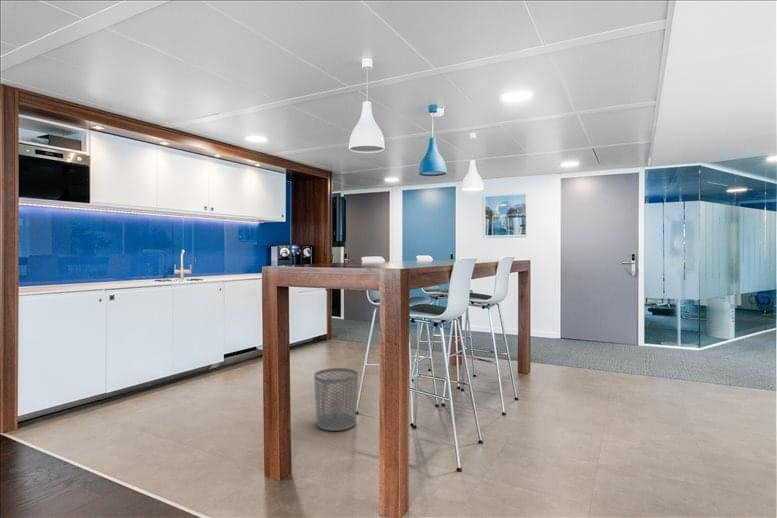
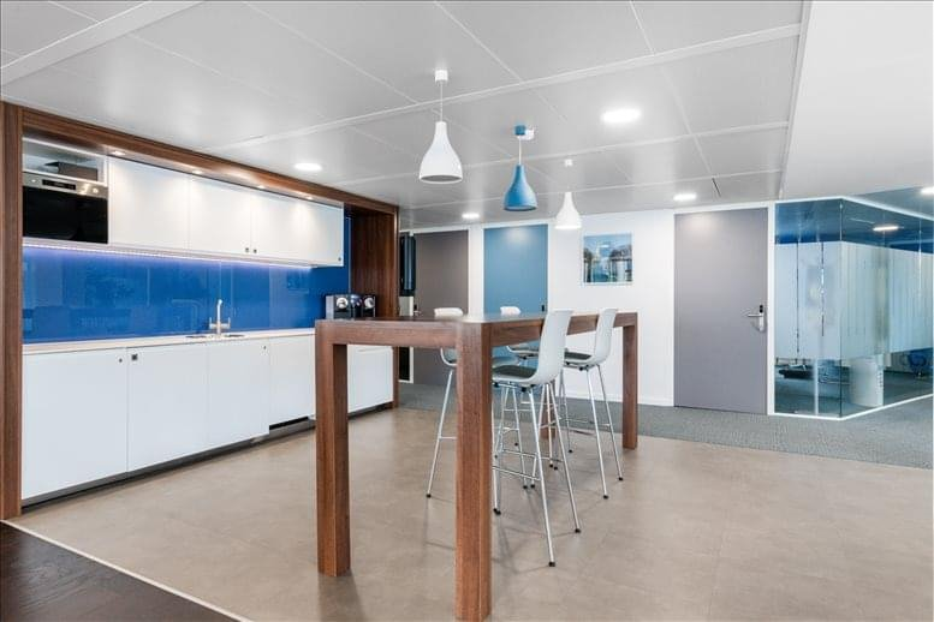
- waste bin [313,367,359,432]
